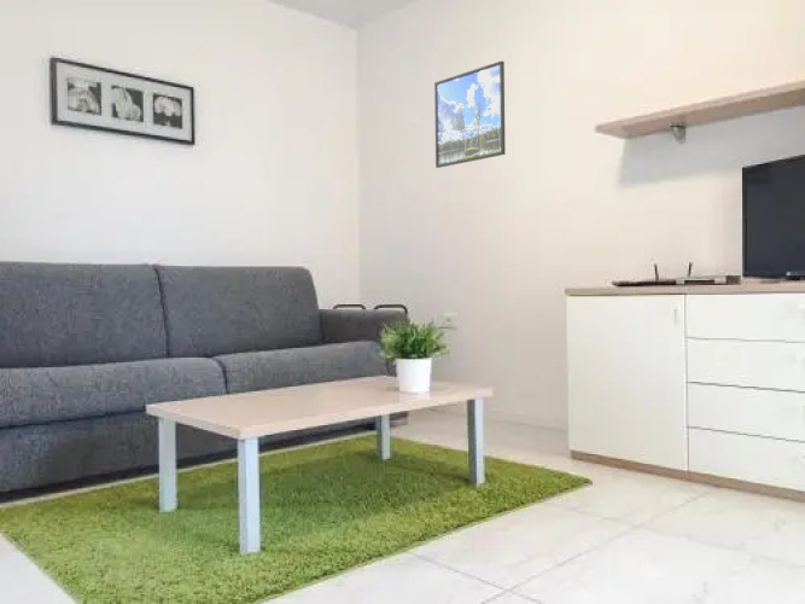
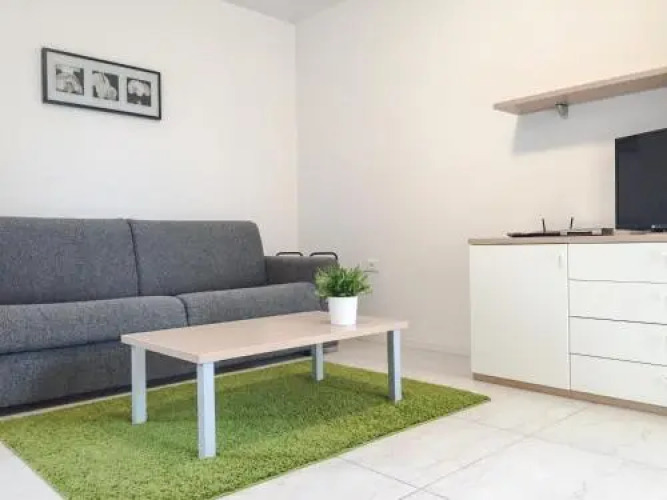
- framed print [433,59,507,169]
